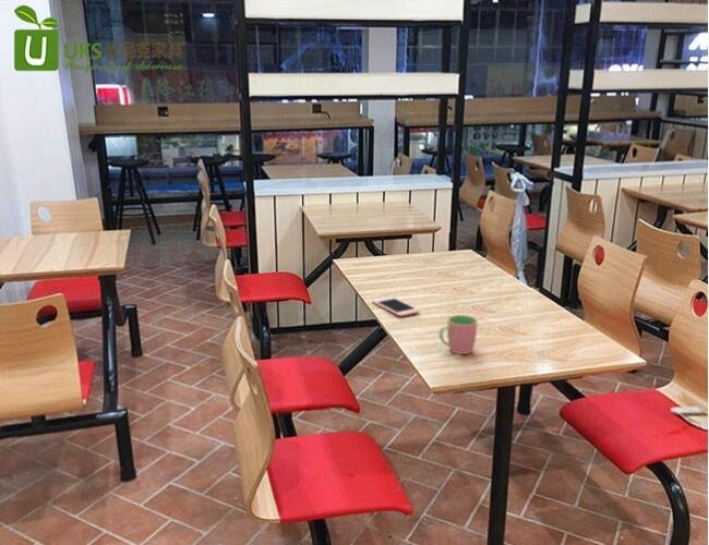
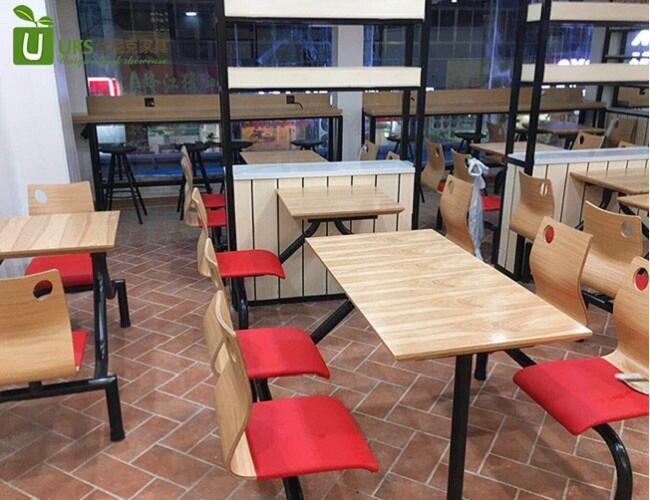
- cell phone [371,295,421,317]
- cup [437,314,479,355]
